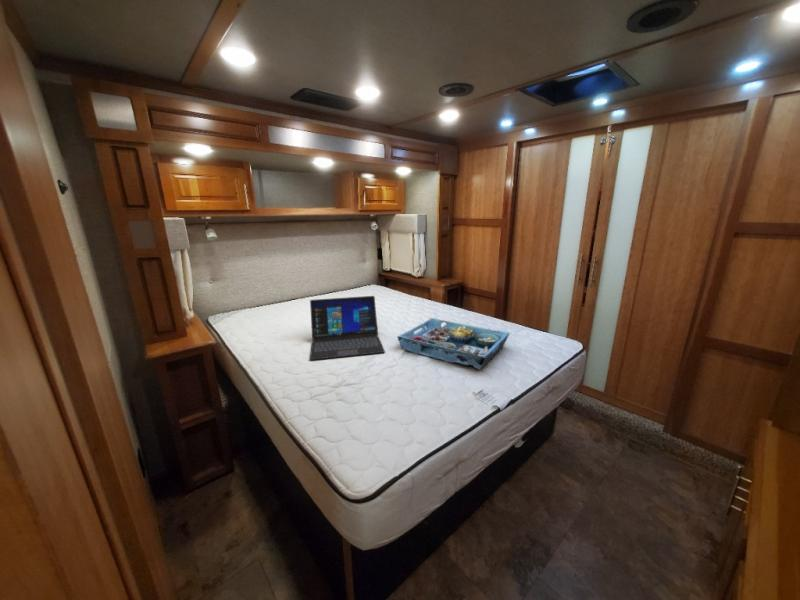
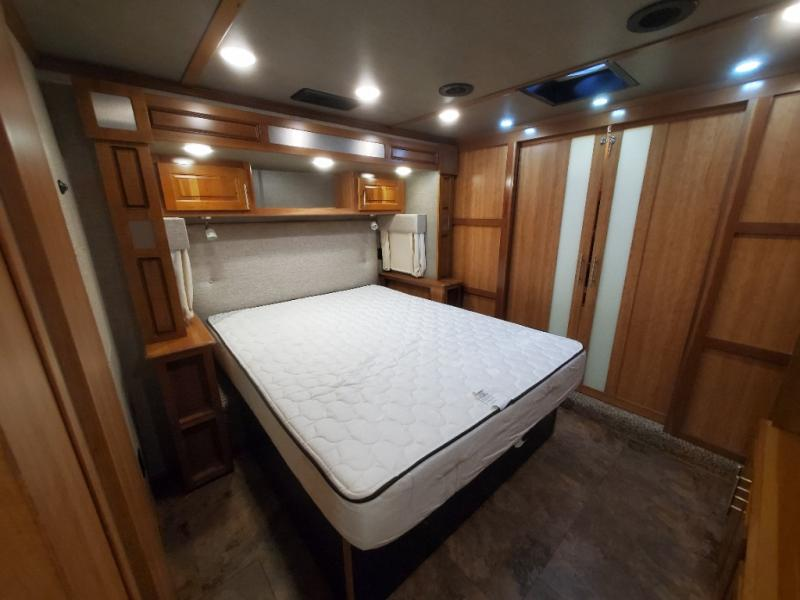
- serving tray [396,317,510,371]
- laptop [309,295,386,361]
